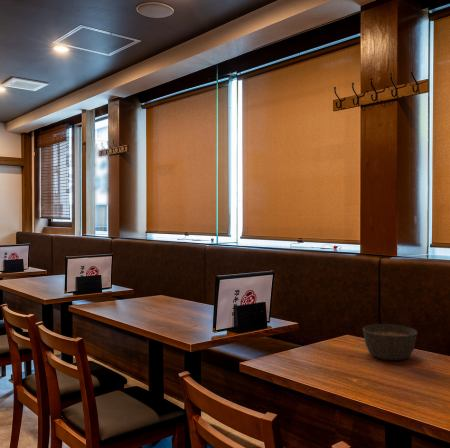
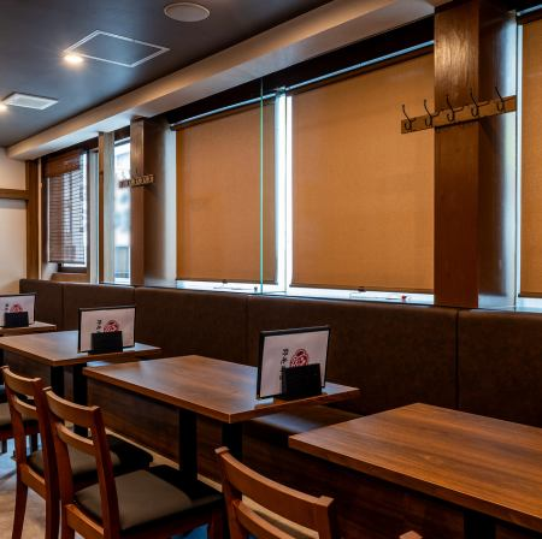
- soup bowl [362,323,418,362]
